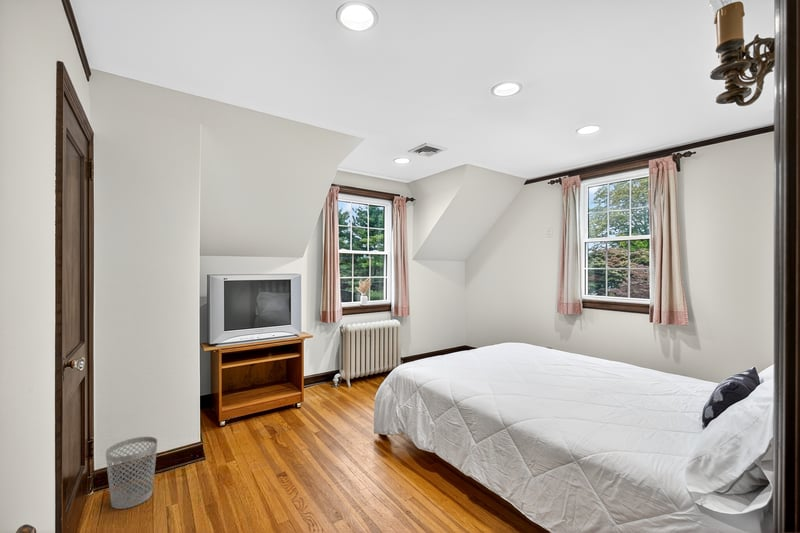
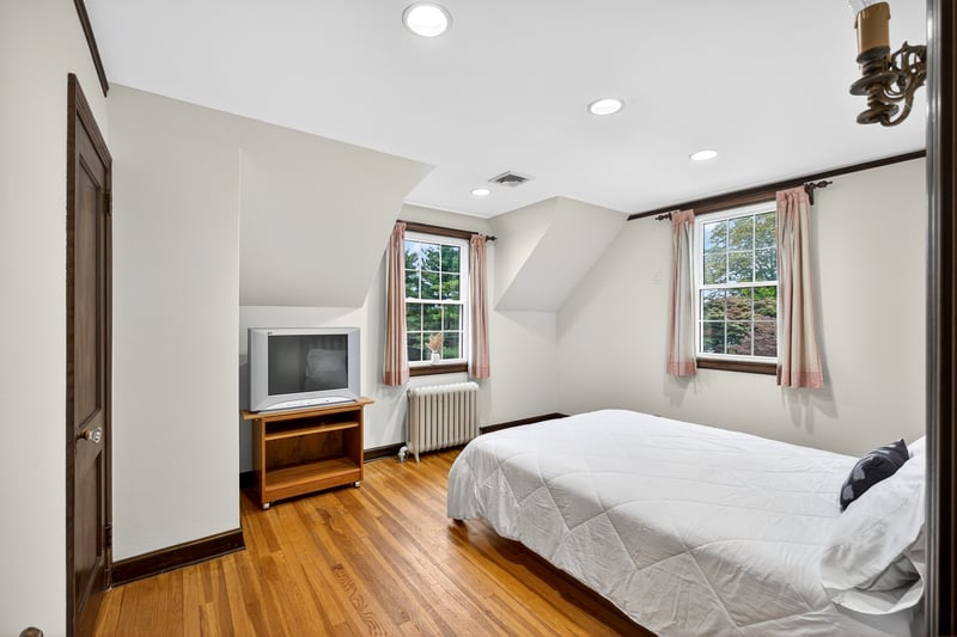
- wastebasket [105,436,158,510]
